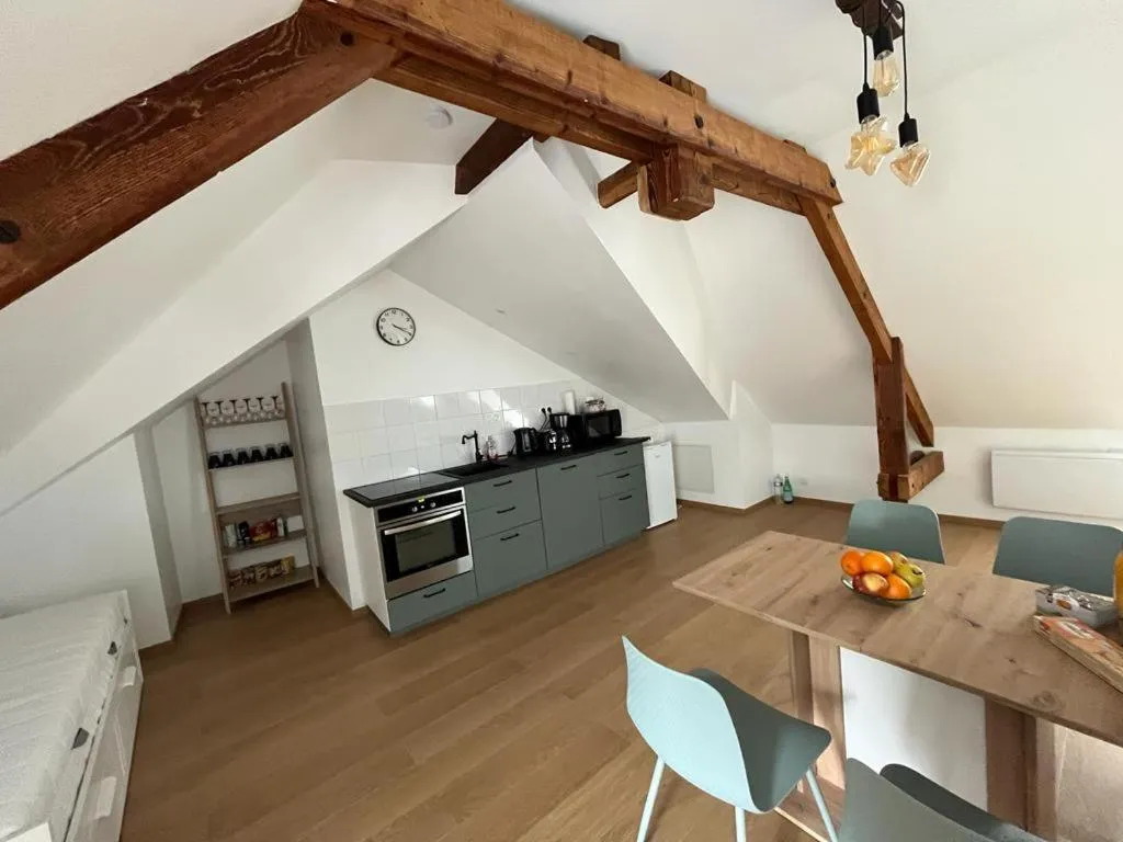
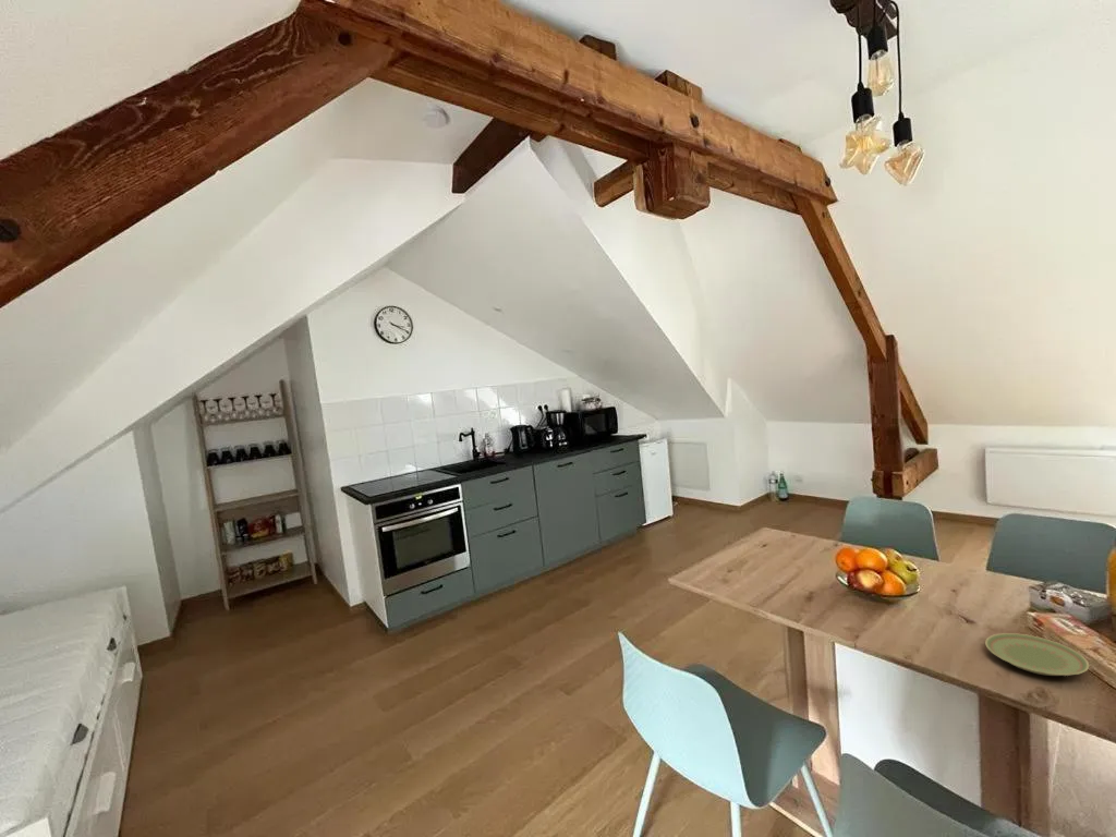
+ plate [984,632,1090,677]
